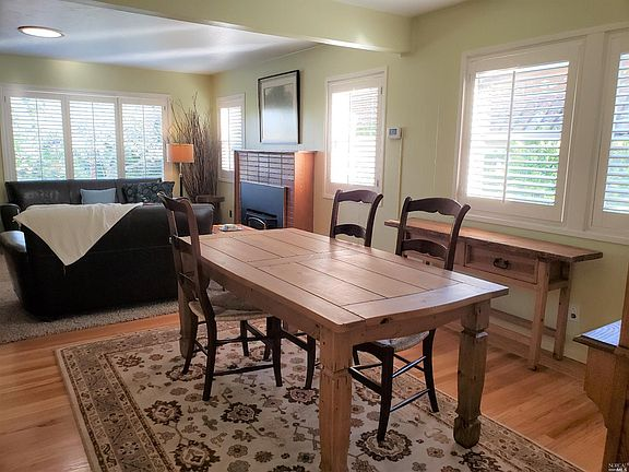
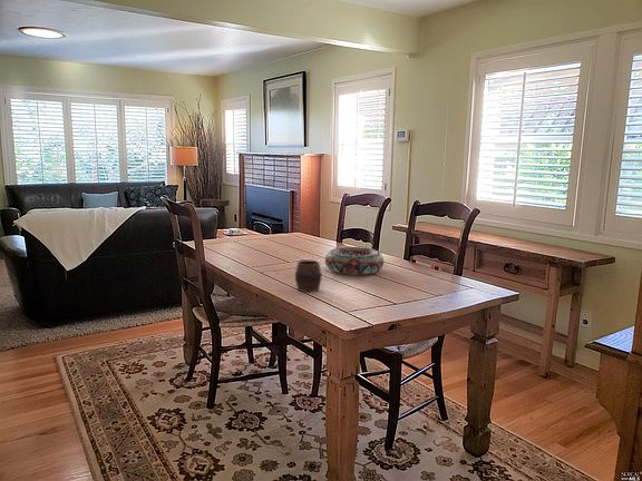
+ cup [294,259,323,293]
+ decorative bowl [324,246,385,276]
